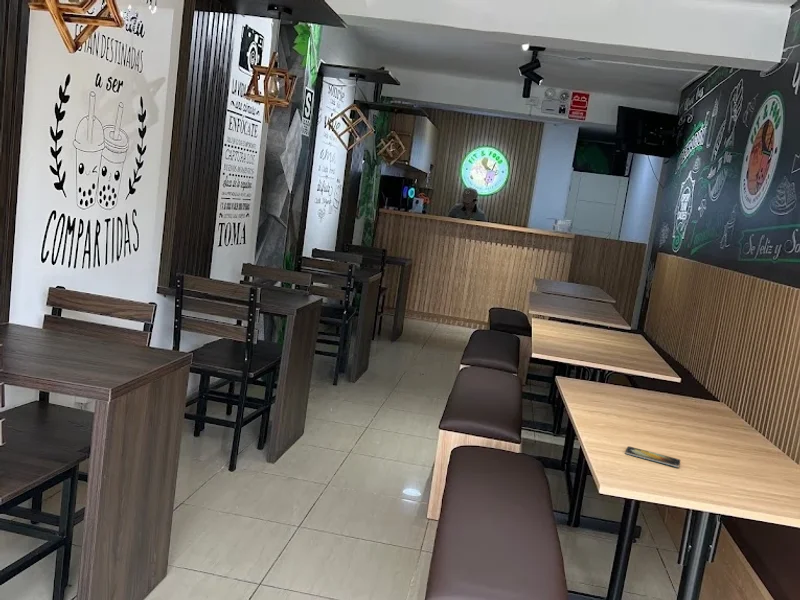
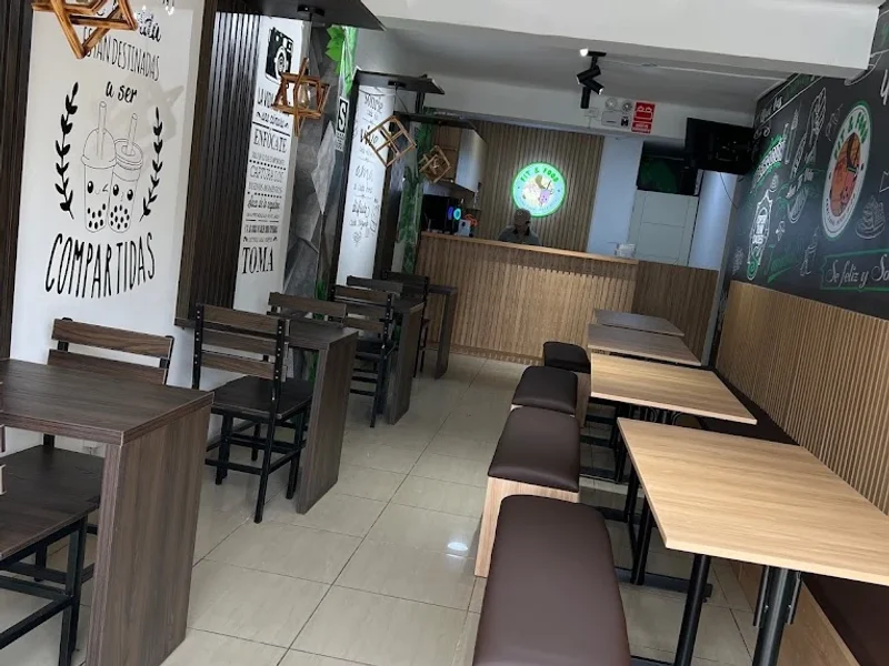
- smartphone [624,445,681,468]
